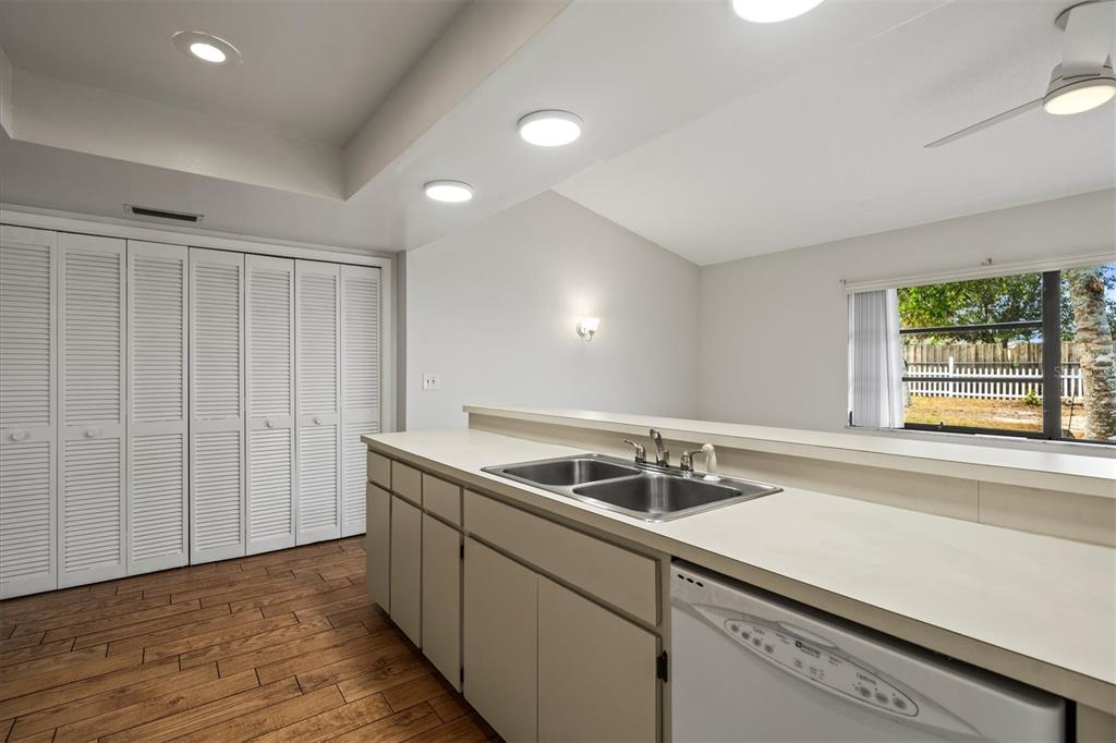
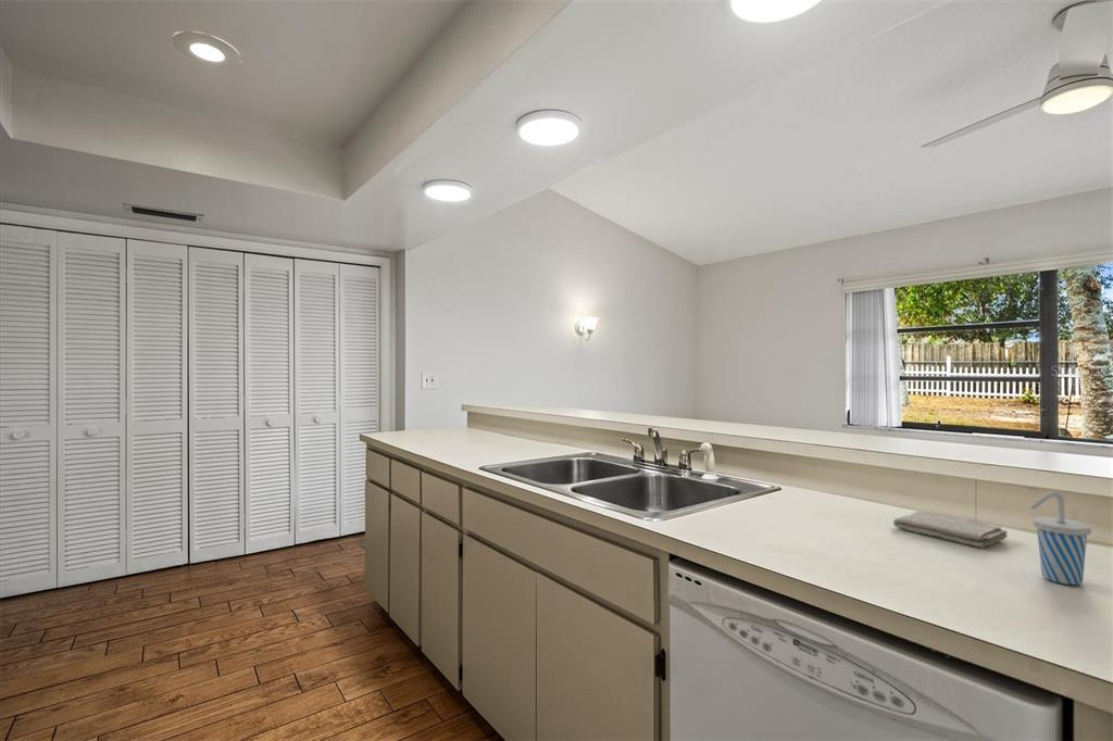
+ cup [1029,490,1092,586]
+ washcloth [892,510,1009,549]
